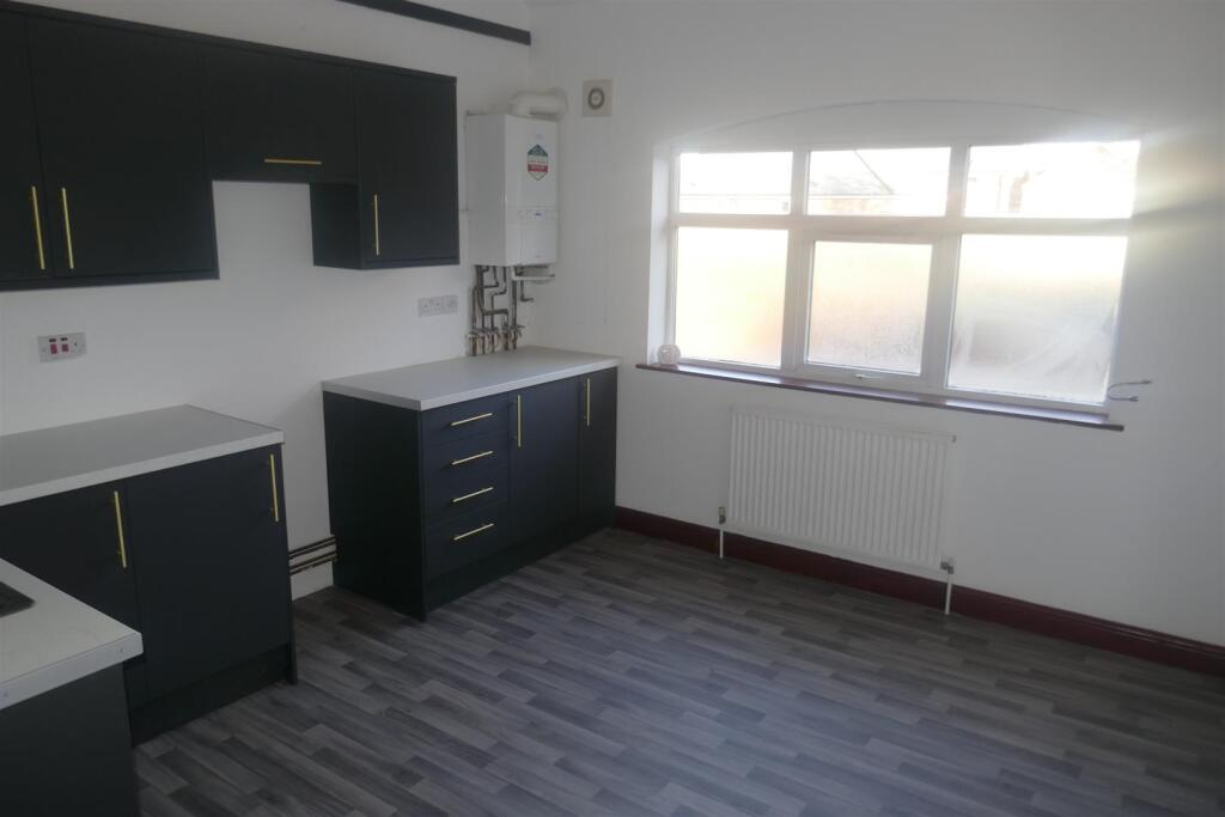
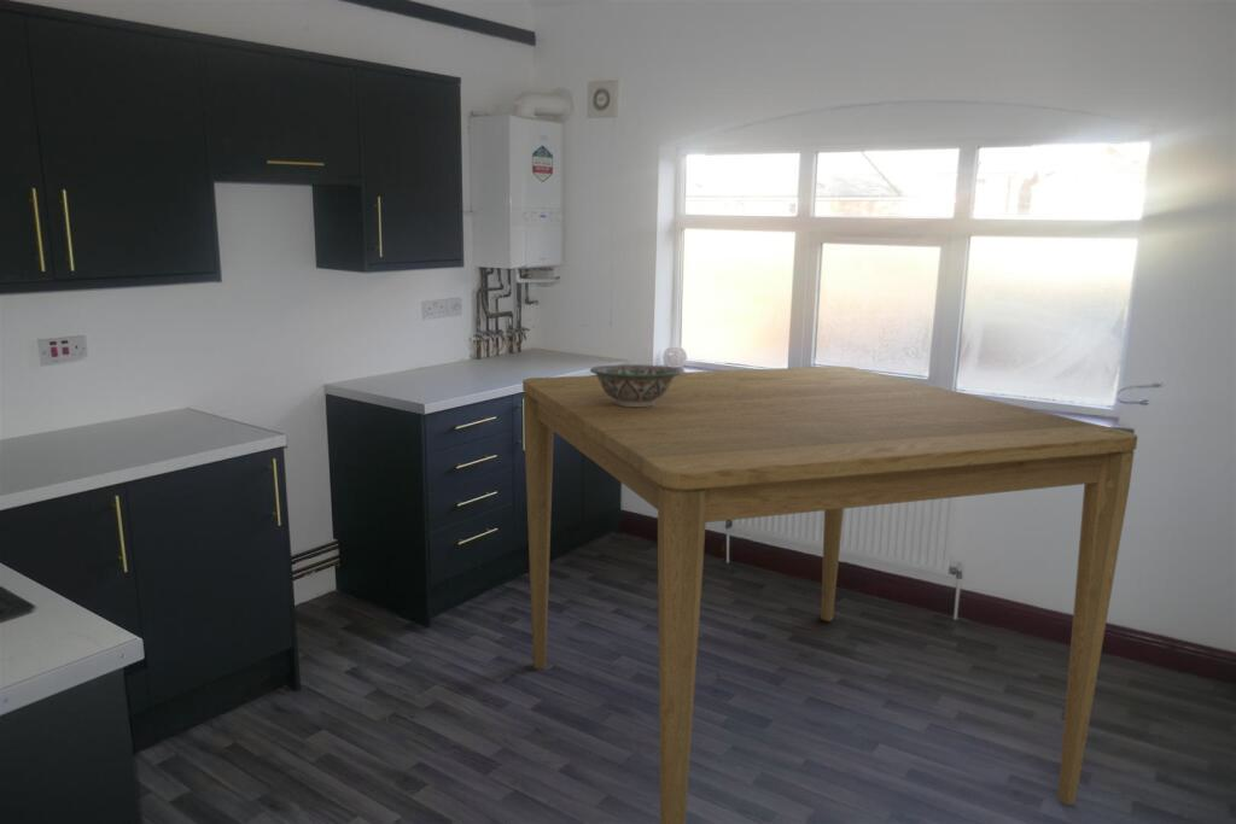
+ decorative bowl [589,363,682,407]
+ dining table [521,366,1138,824]
